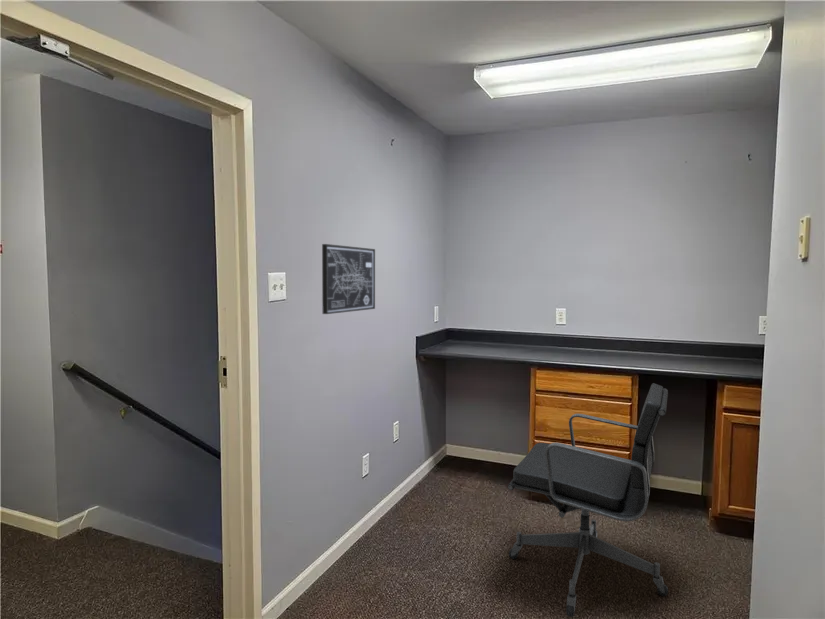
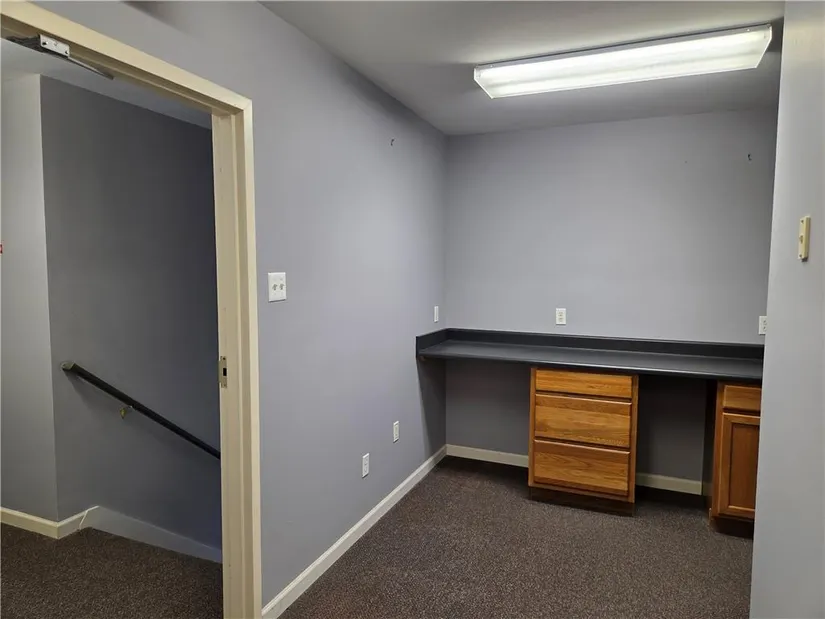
- office chair [507,382,669,618]
- wall art [321,243,376,315]
